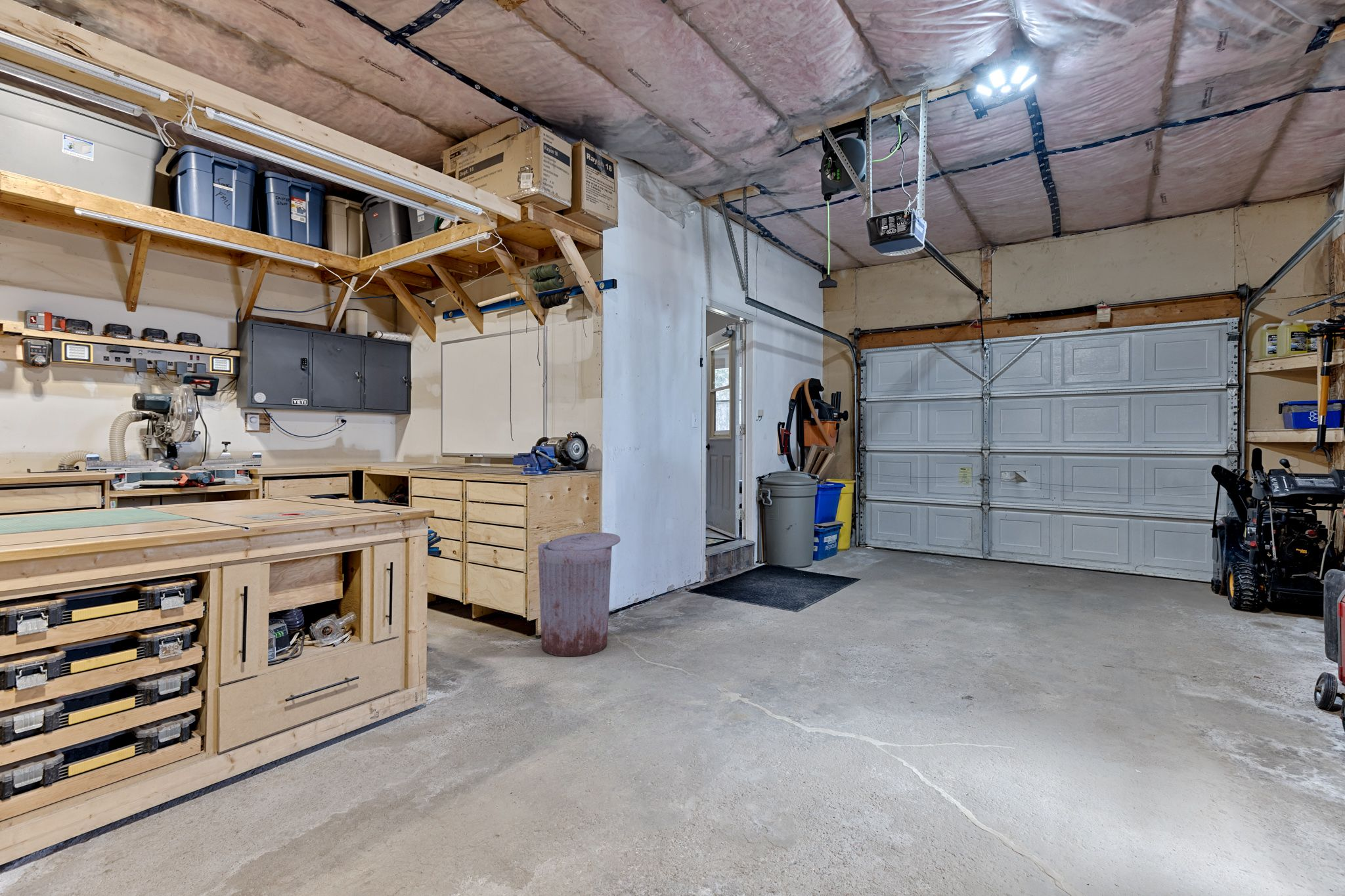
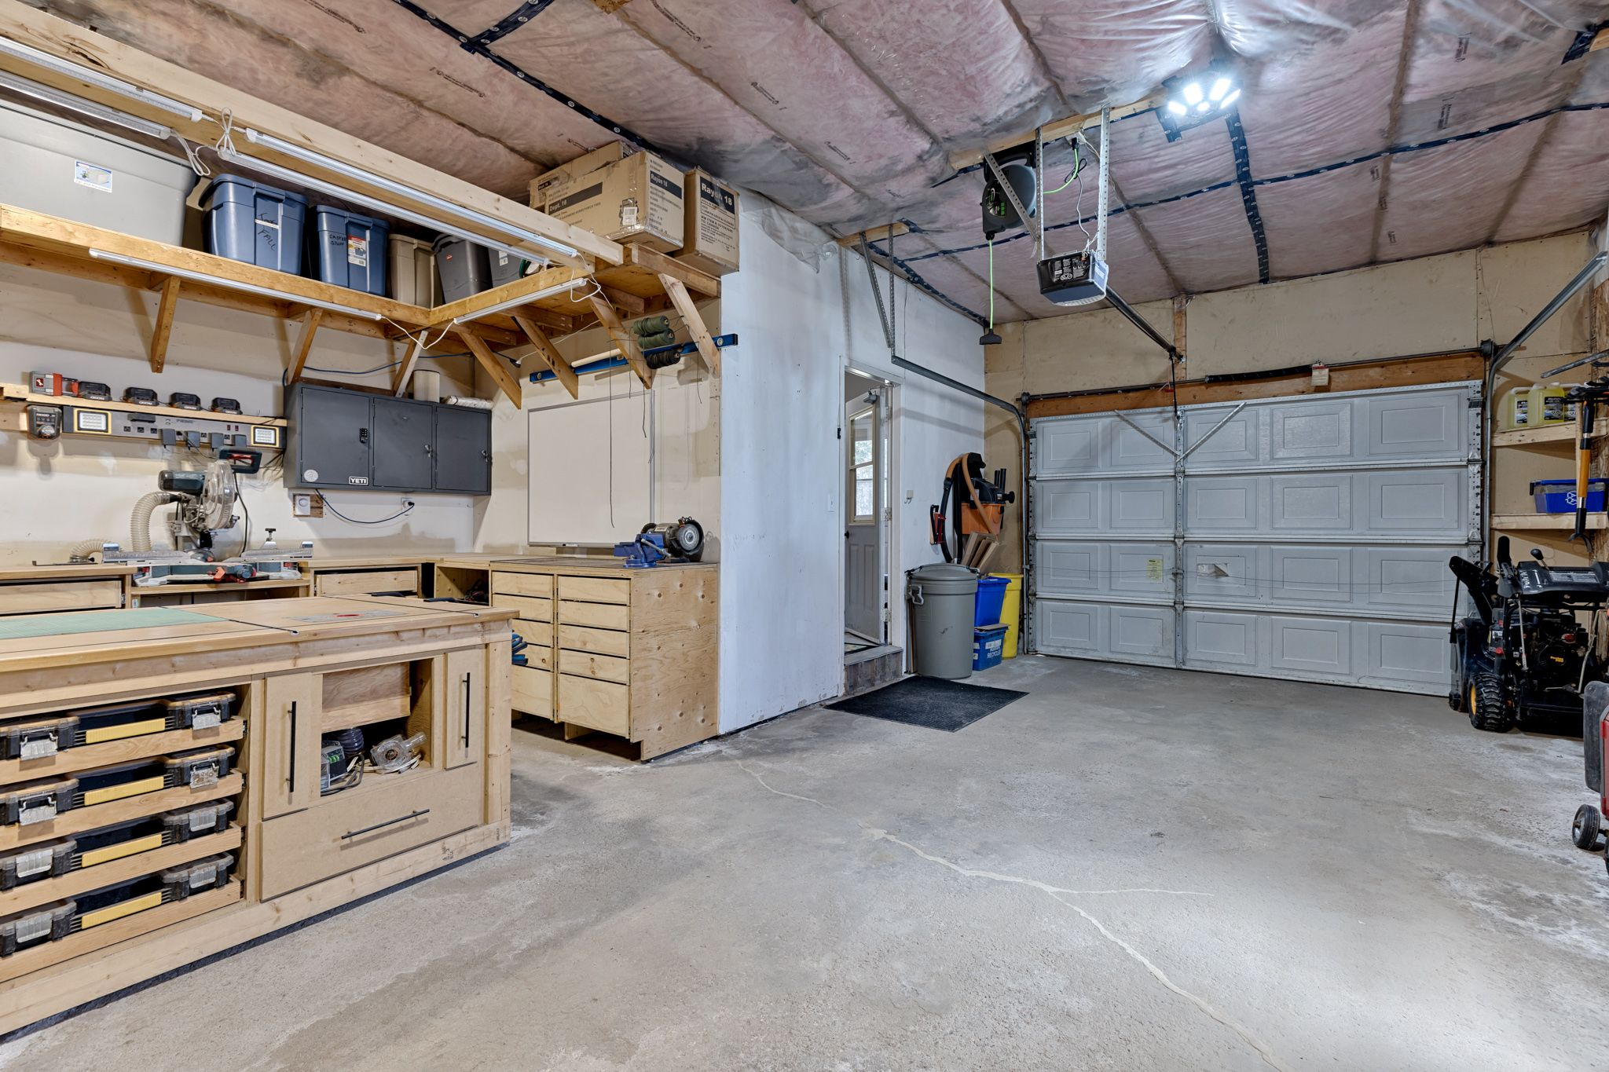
- trash can [537,532,621,657]
